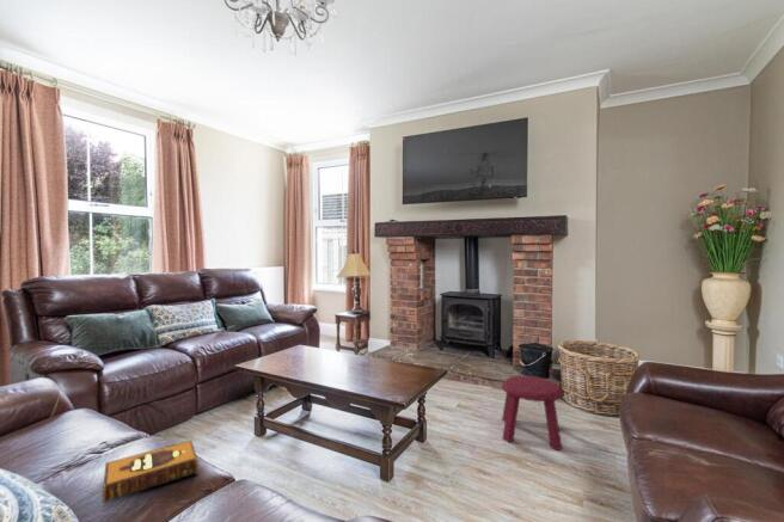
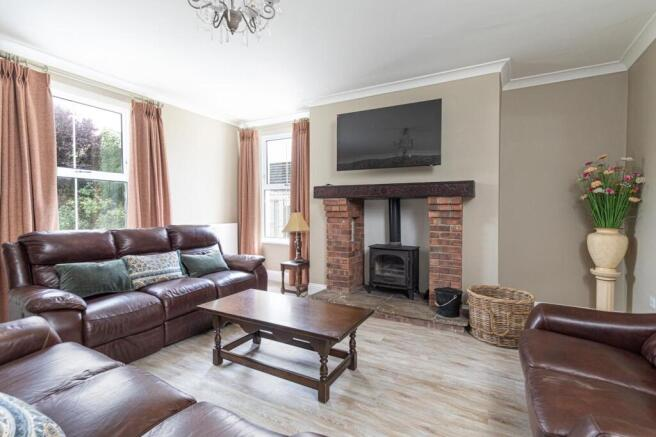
- hardback book [102,438,200,504]
- stool [501,375,565,452]
